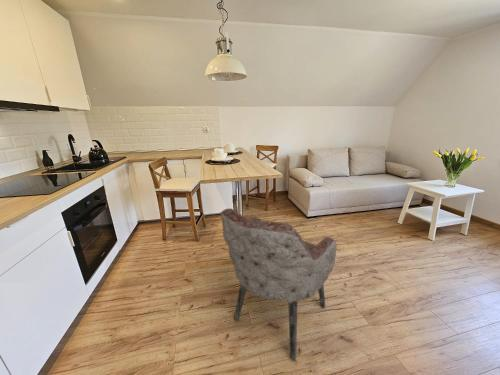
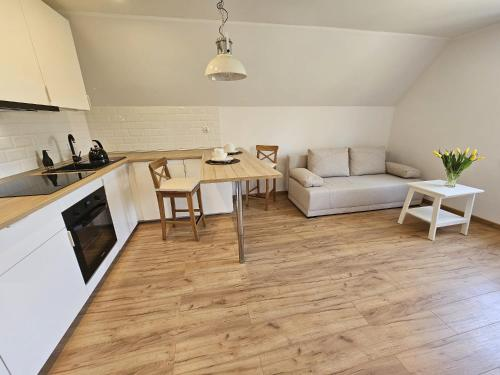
- armchair [220,207,338,362]
